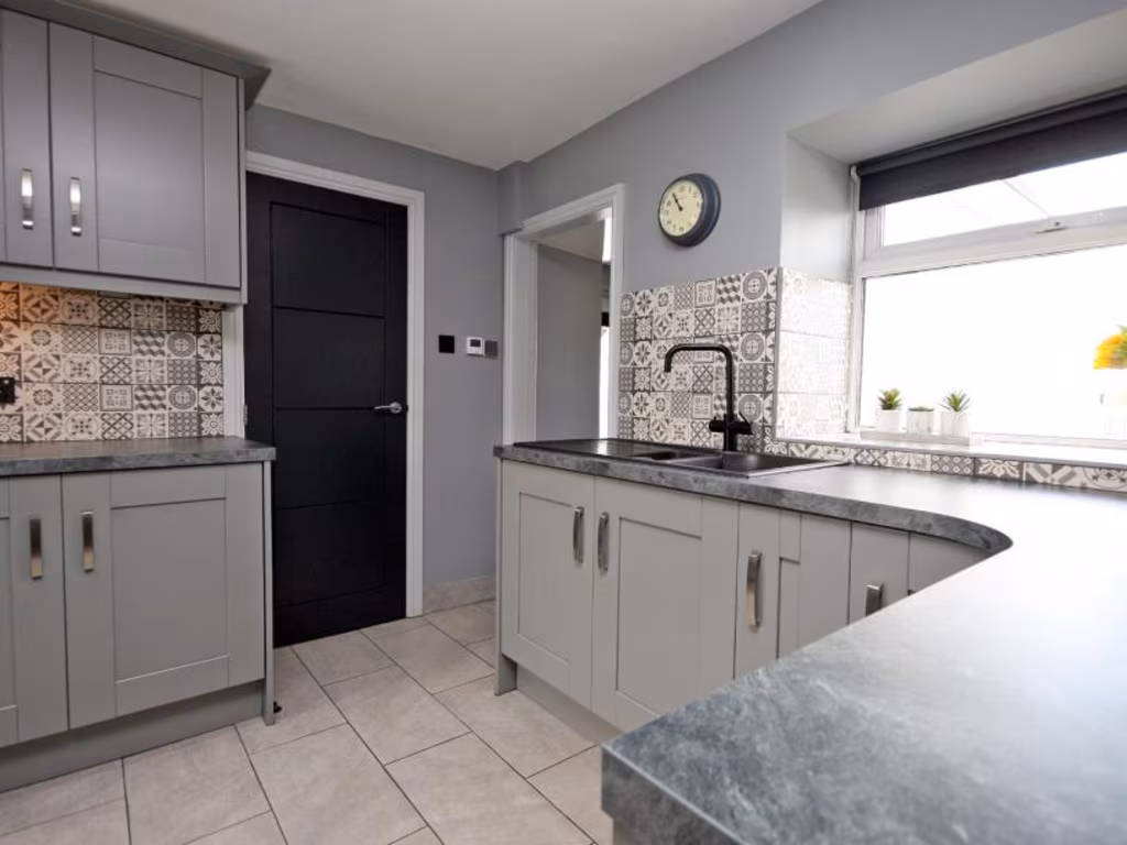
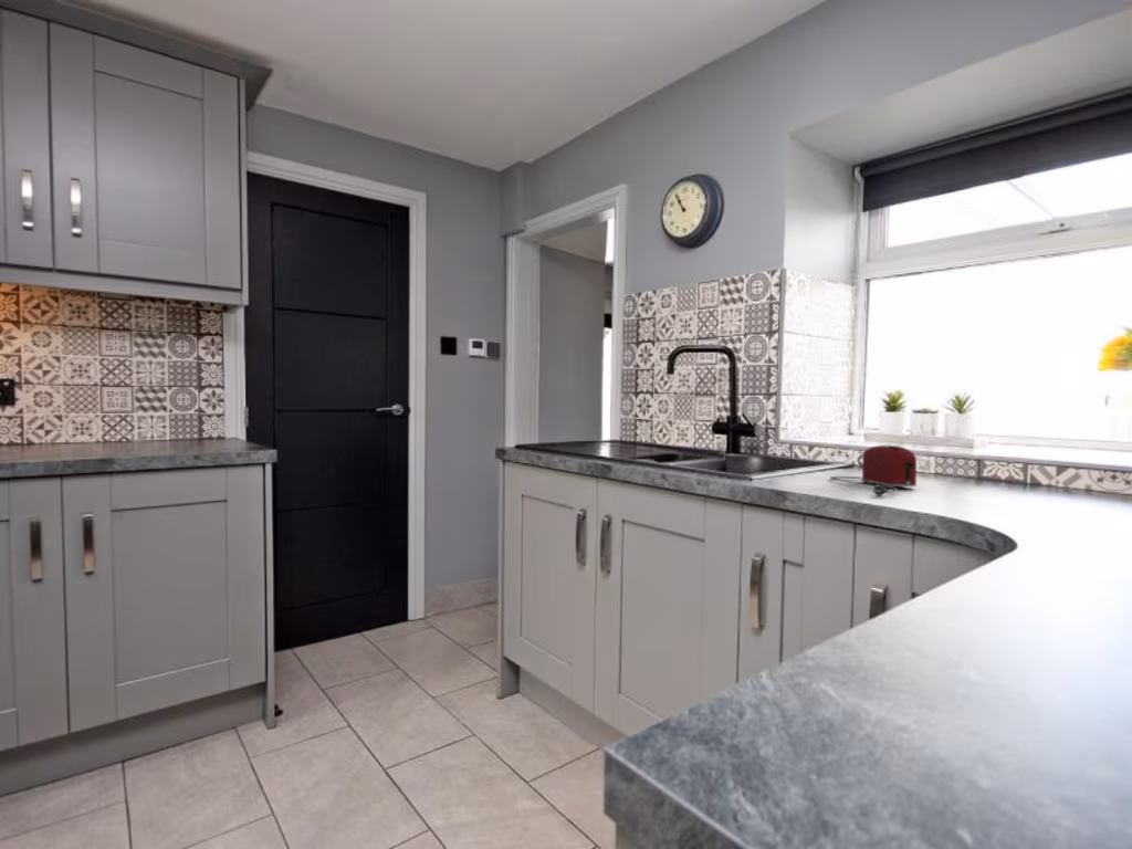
+ toaster [829,444,918,497]
